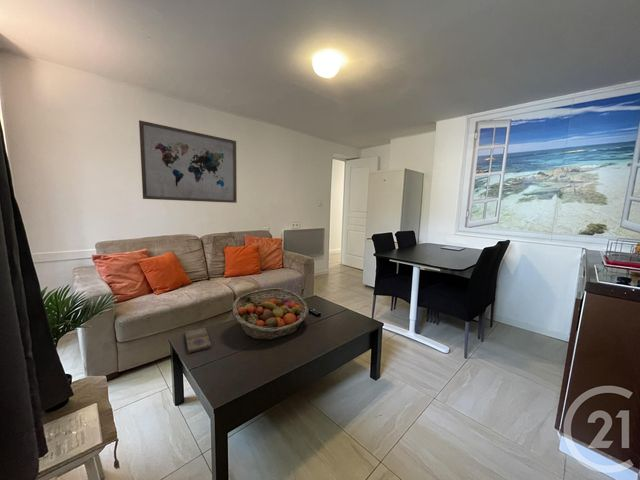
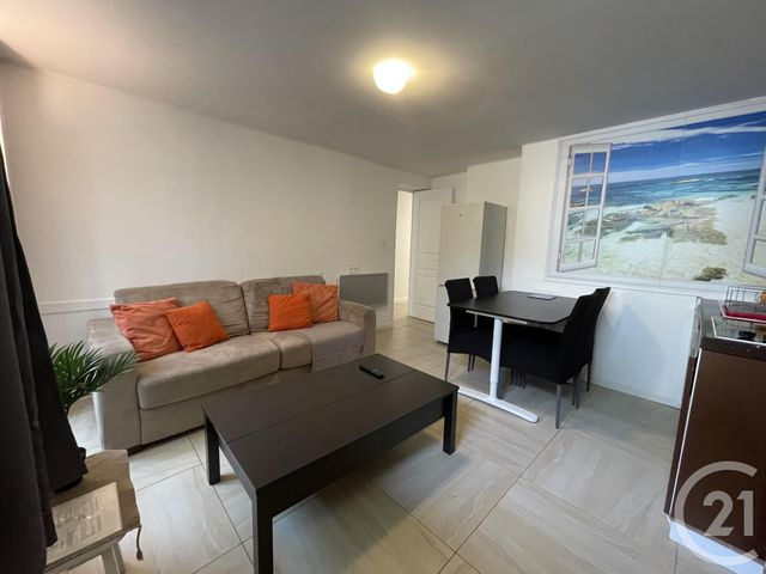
- fruit basket [232,287,310,341]
- diary [184,326,212,354]
- wall art [138,119,238,204]
